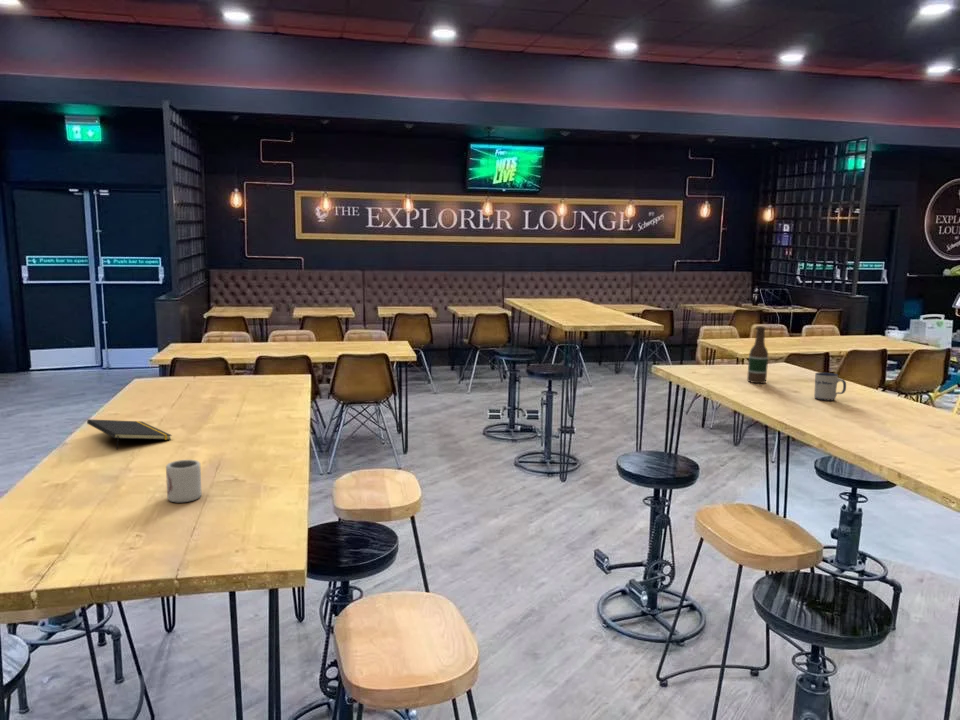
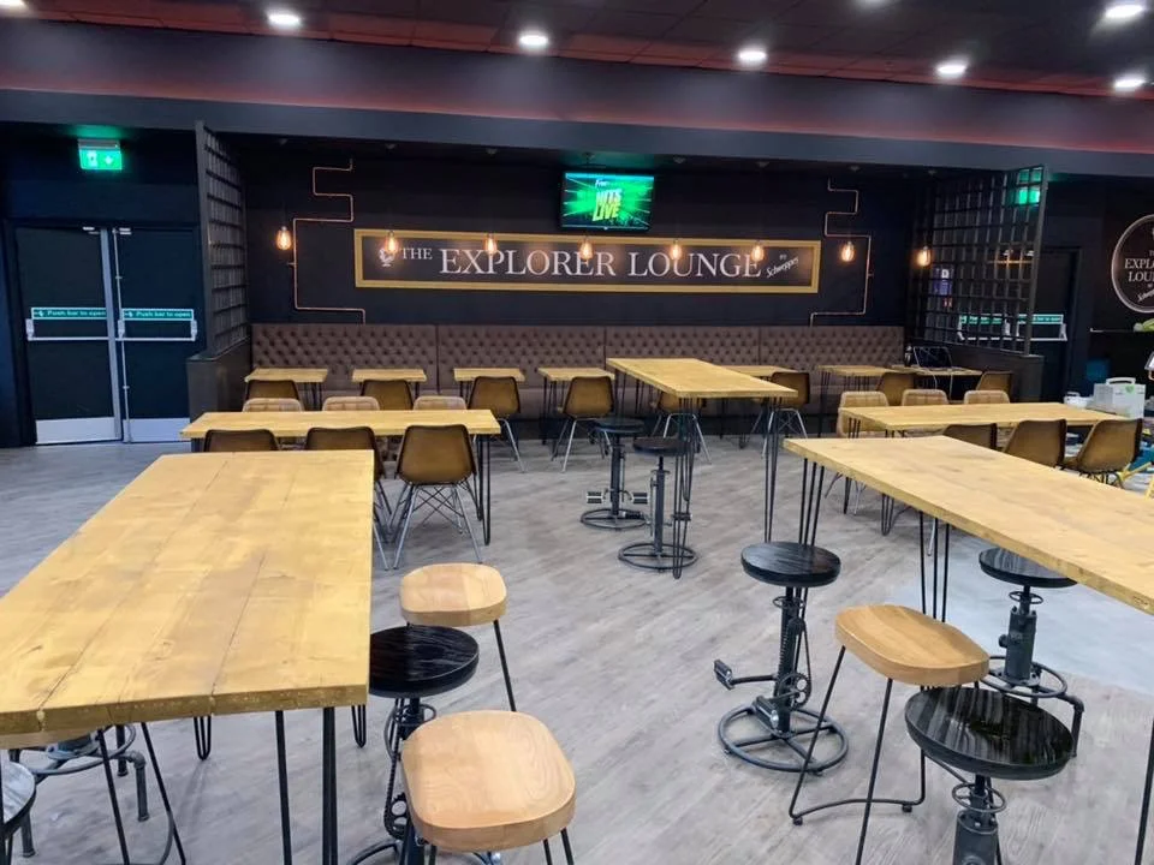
- notepad [86,418,173,450]
- cup [165,459,203,503]
- mug [813,371,847,402]
- beer bottle [746,325,769,384]
